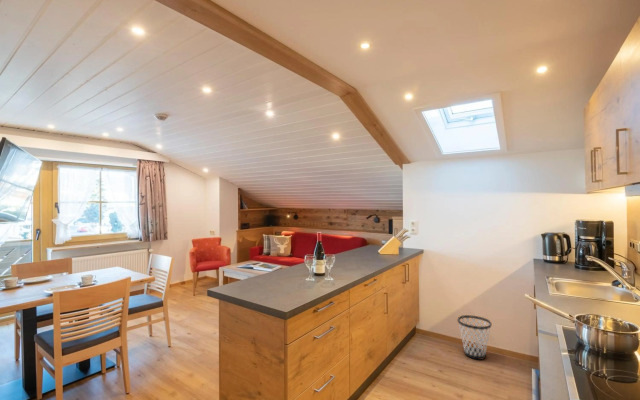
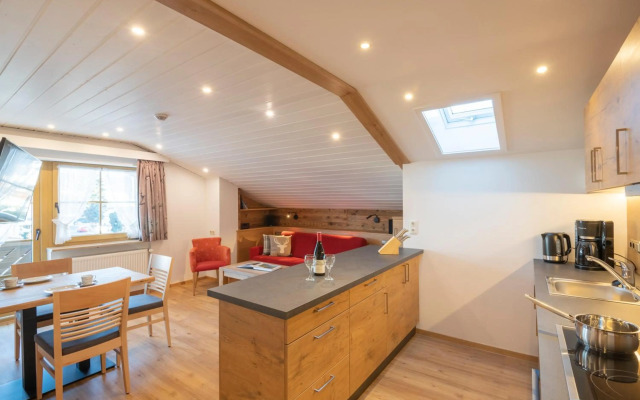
- wastebasket [457,314,492,361]
